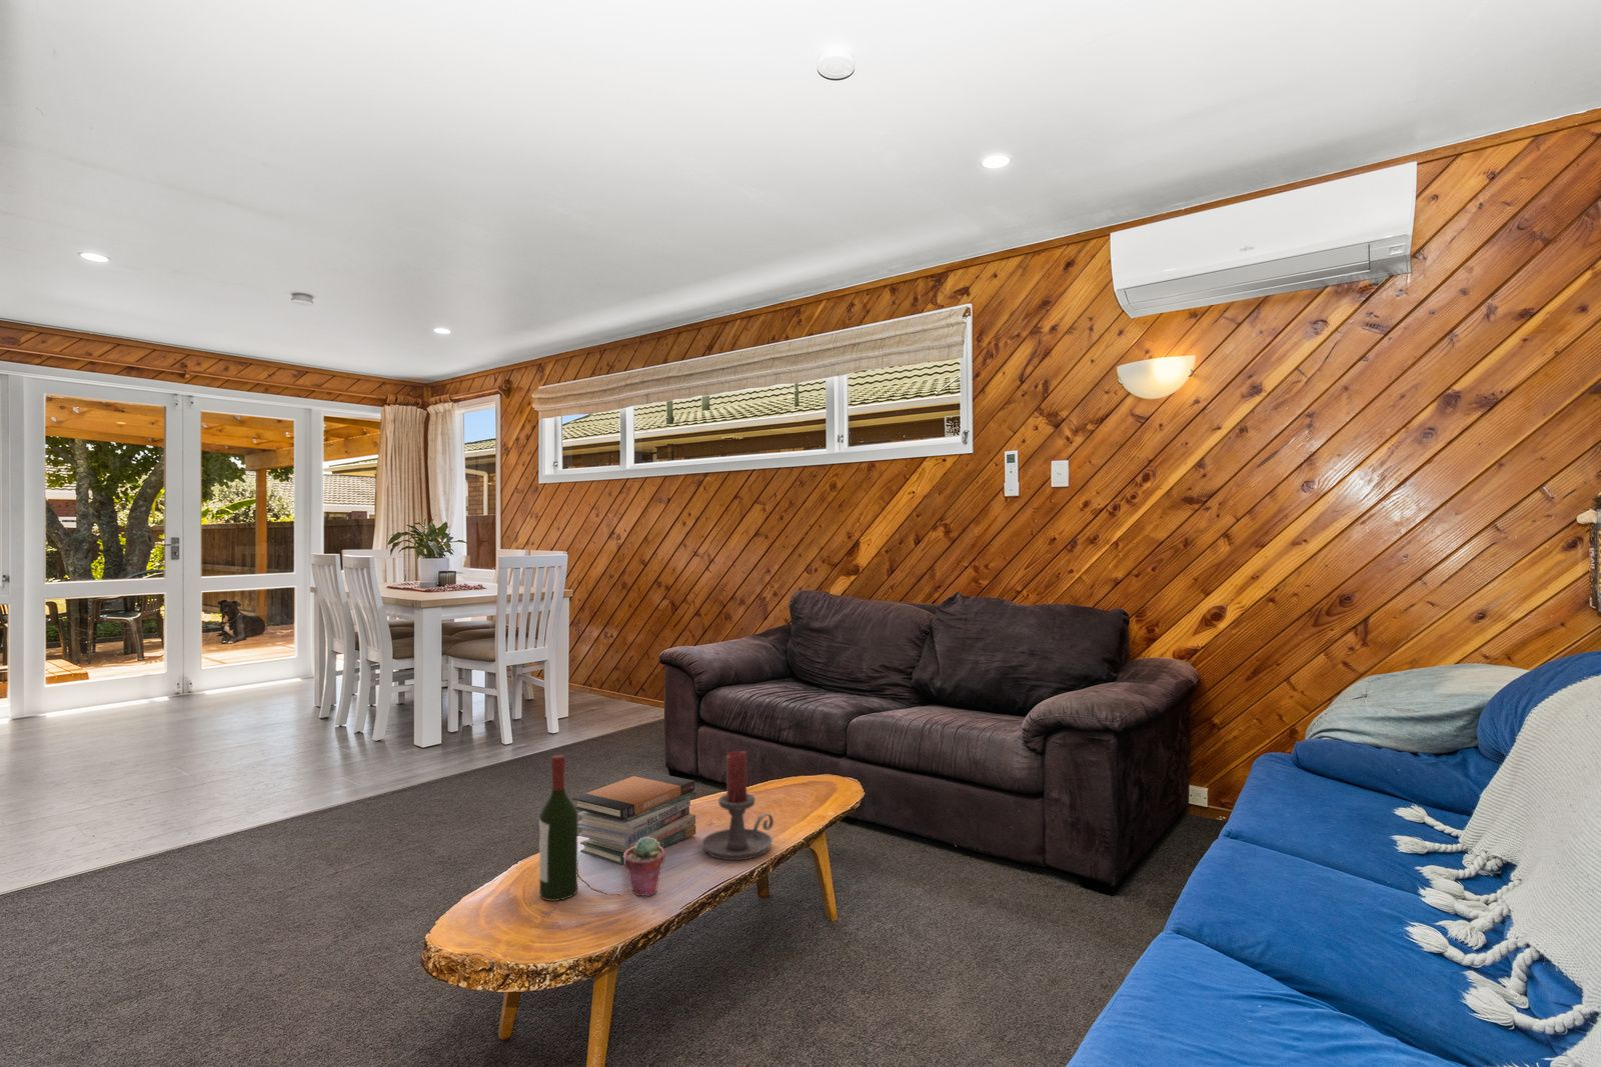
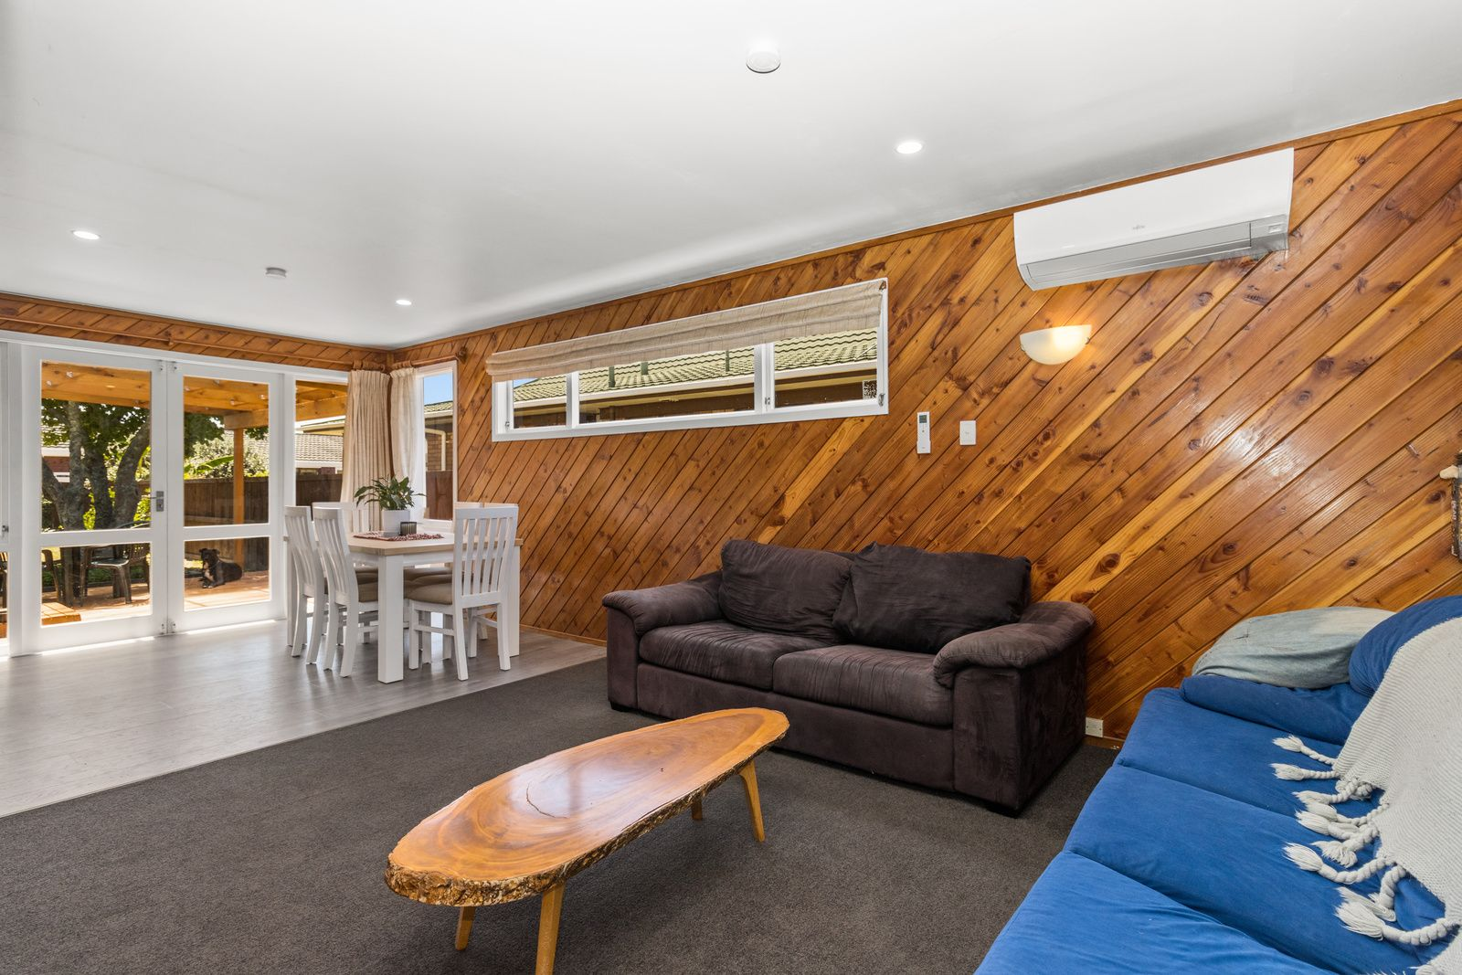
- potted succulent [623,837,666,897]
- candle holder [700,750,774,861]
- wine bottle [538,754,579,901]
- book stack [572,770,697,866]
